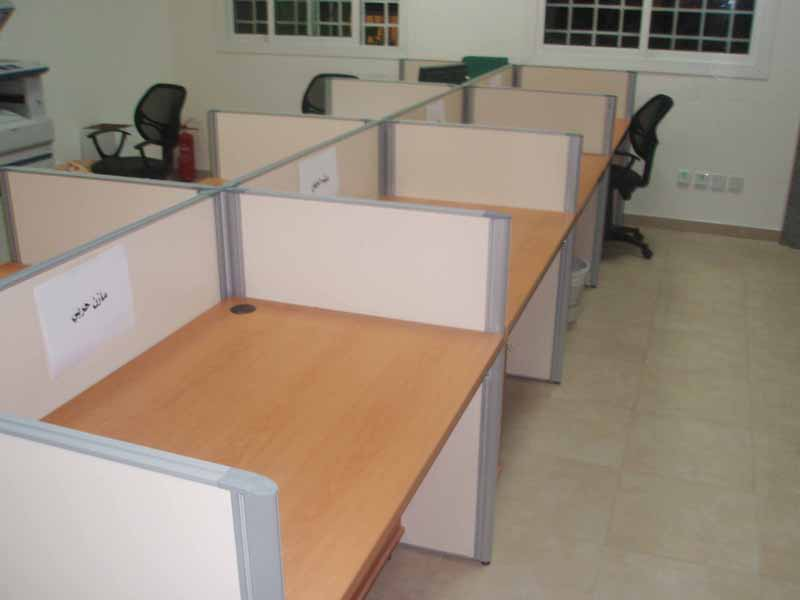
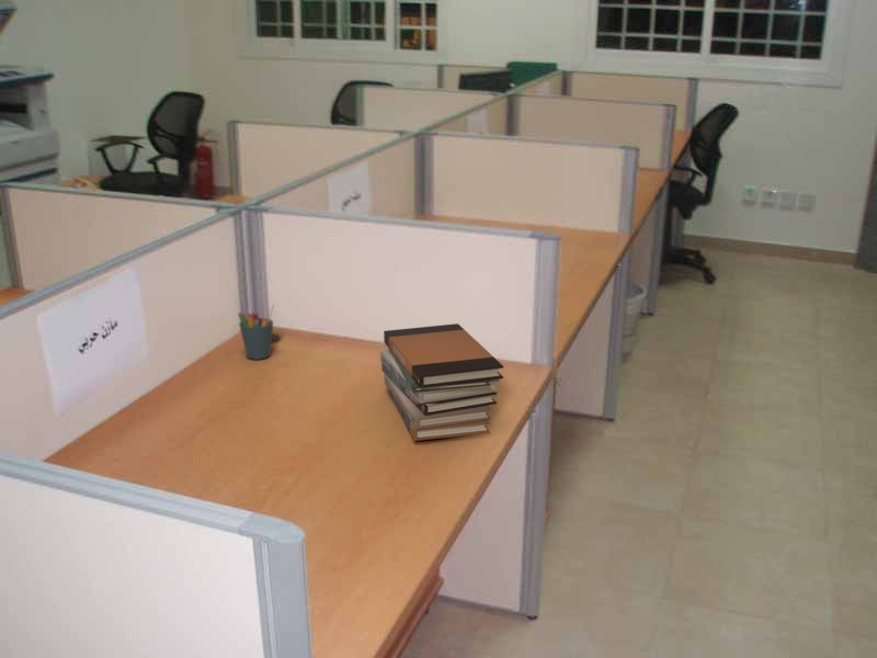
+ pen holder [237,304,275,361]
+ book stack [379,322,504,442]
